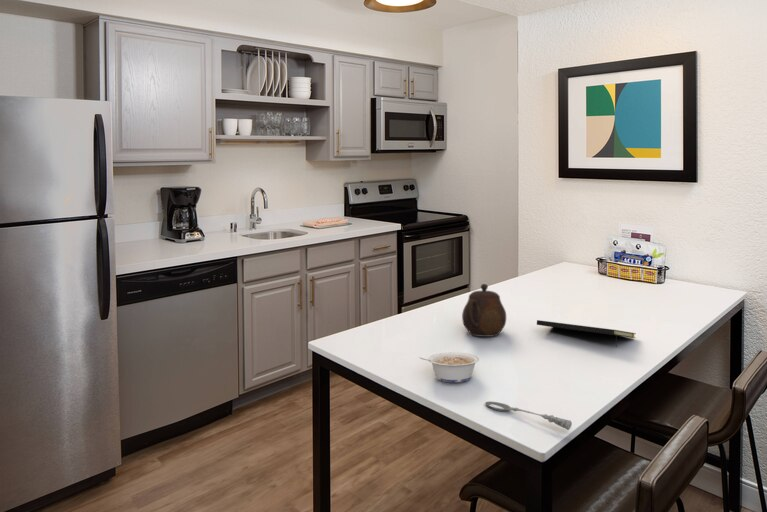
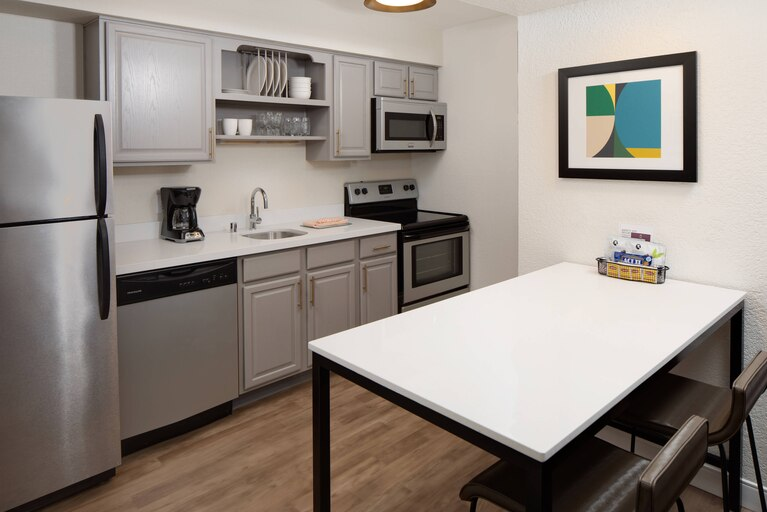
- teapot [461,283,507,338]
- notepad [536,319,637,348]
- soupspoon [484,400,573,431]
- legume [418,351,480,383]
